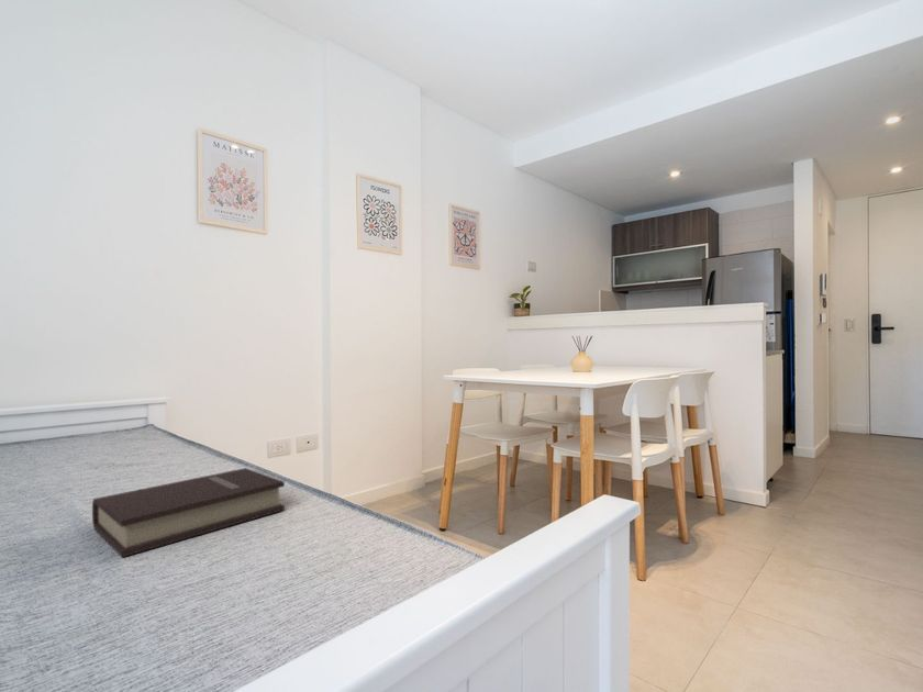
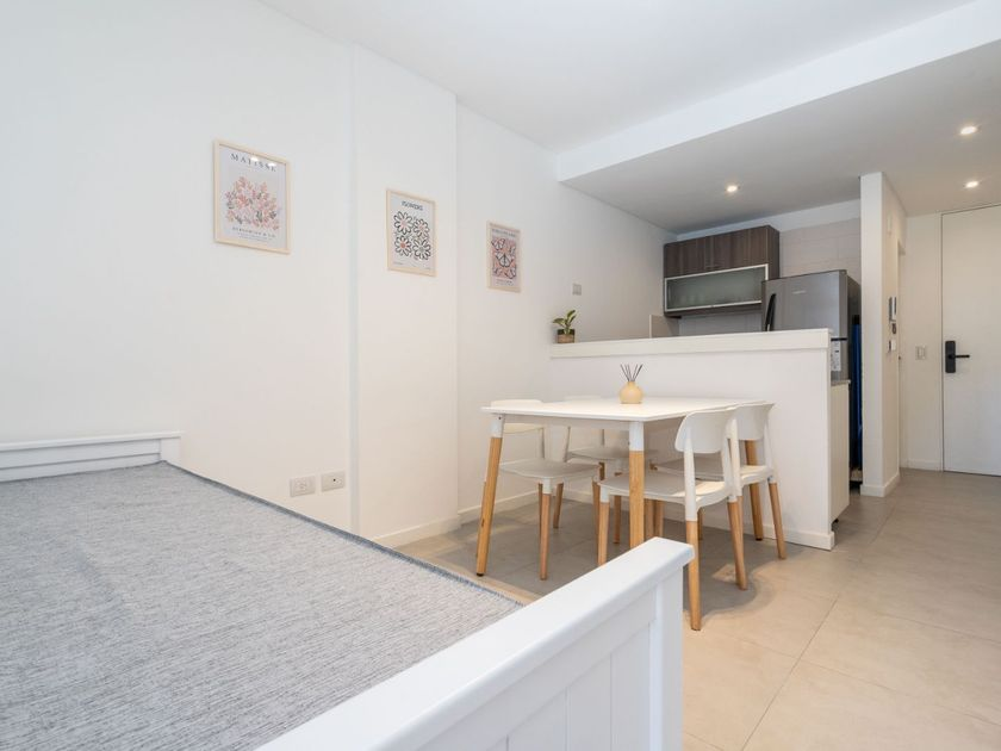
- book [91,467,286,558]
